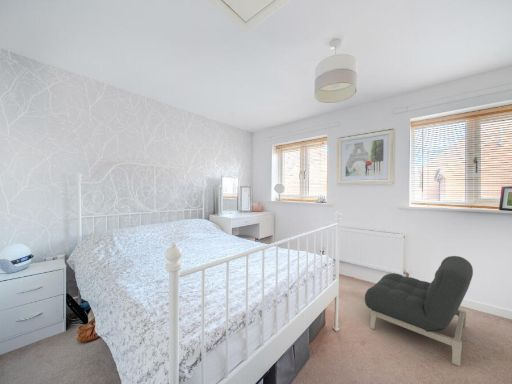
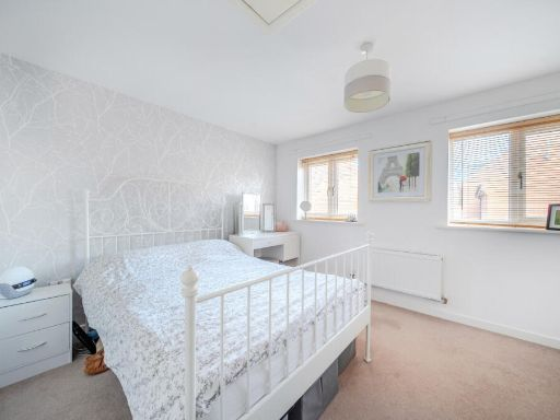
- armchair [364,255,474,367]
